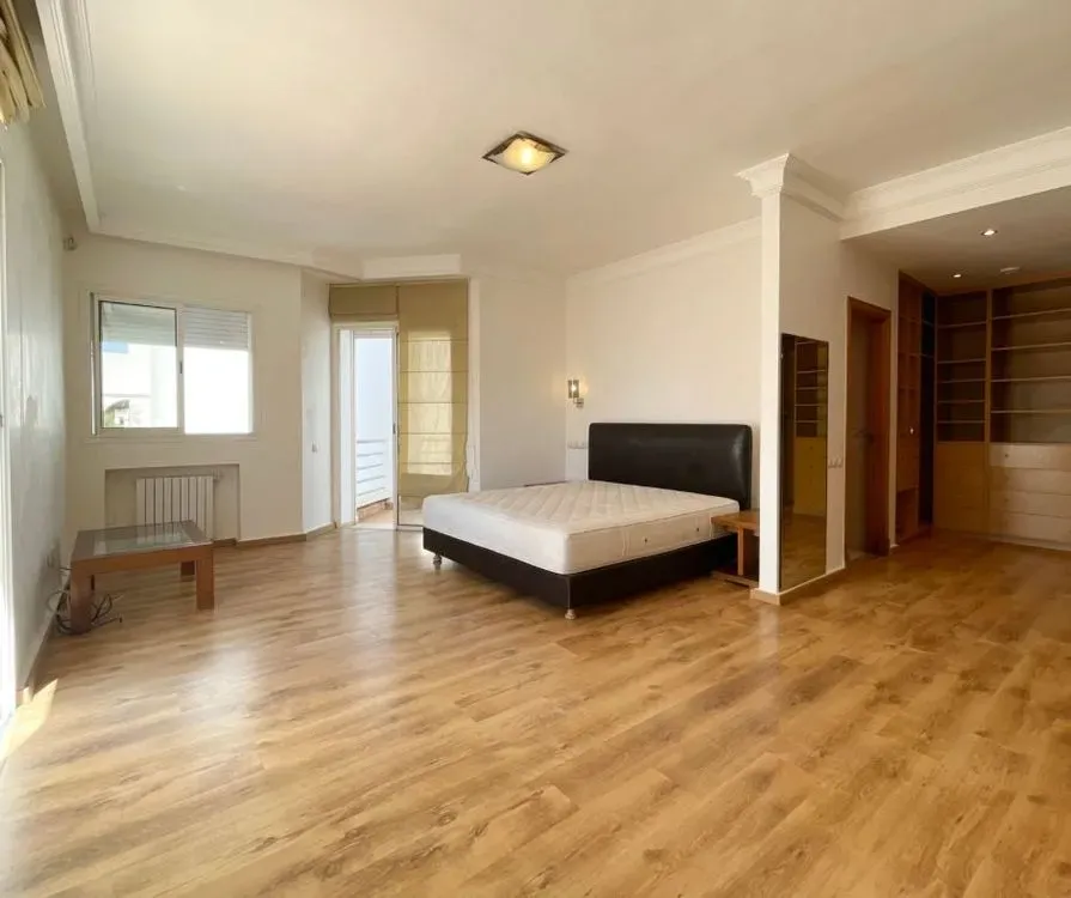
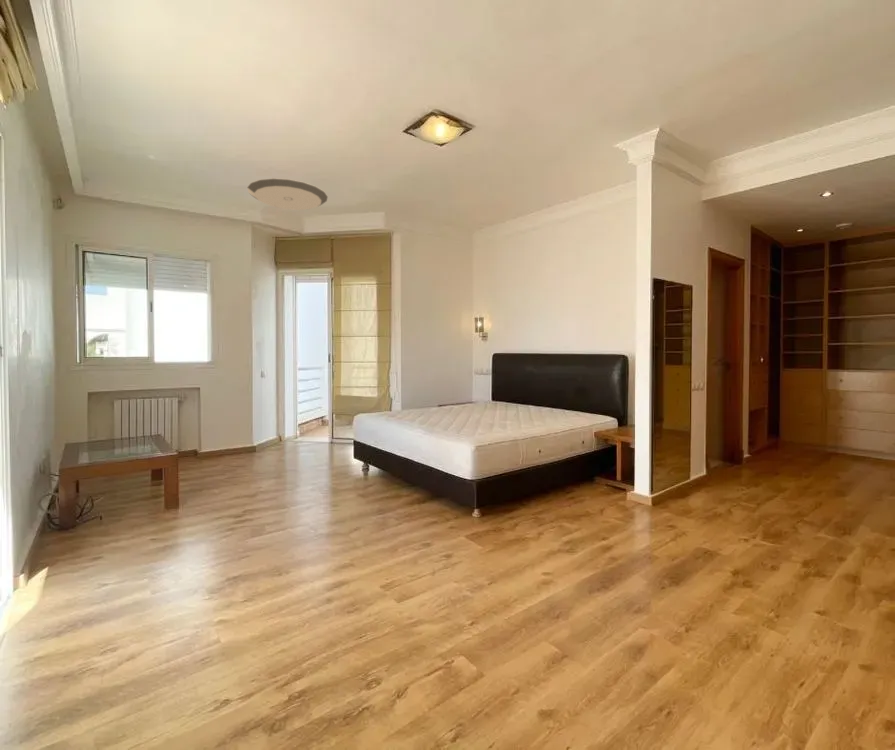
+ ceiling light fixture [246,177,329,211]
